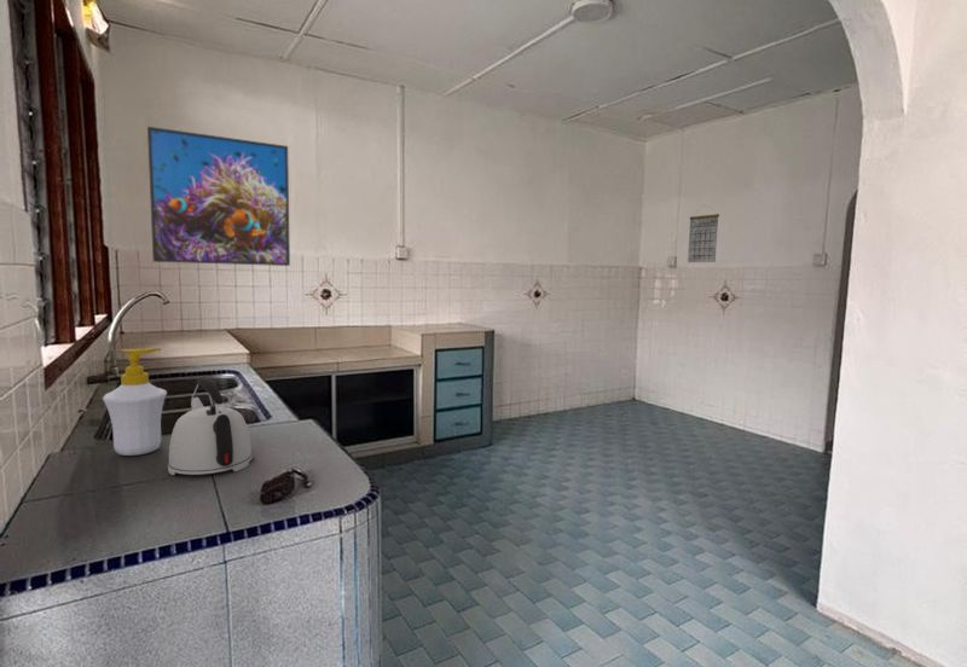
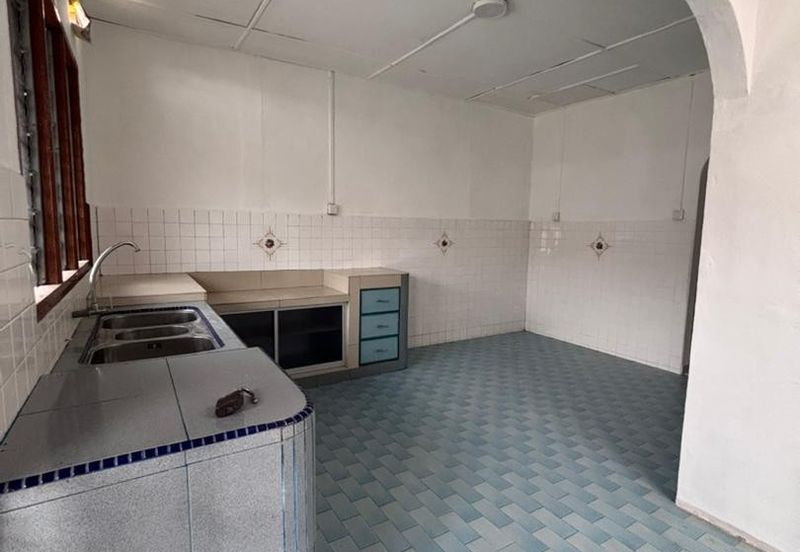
- kettle [167,376,254,476]
- soap bottle [102,347,168,457]
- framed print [146,126,291,267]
- calendar [687,203,720,263]
